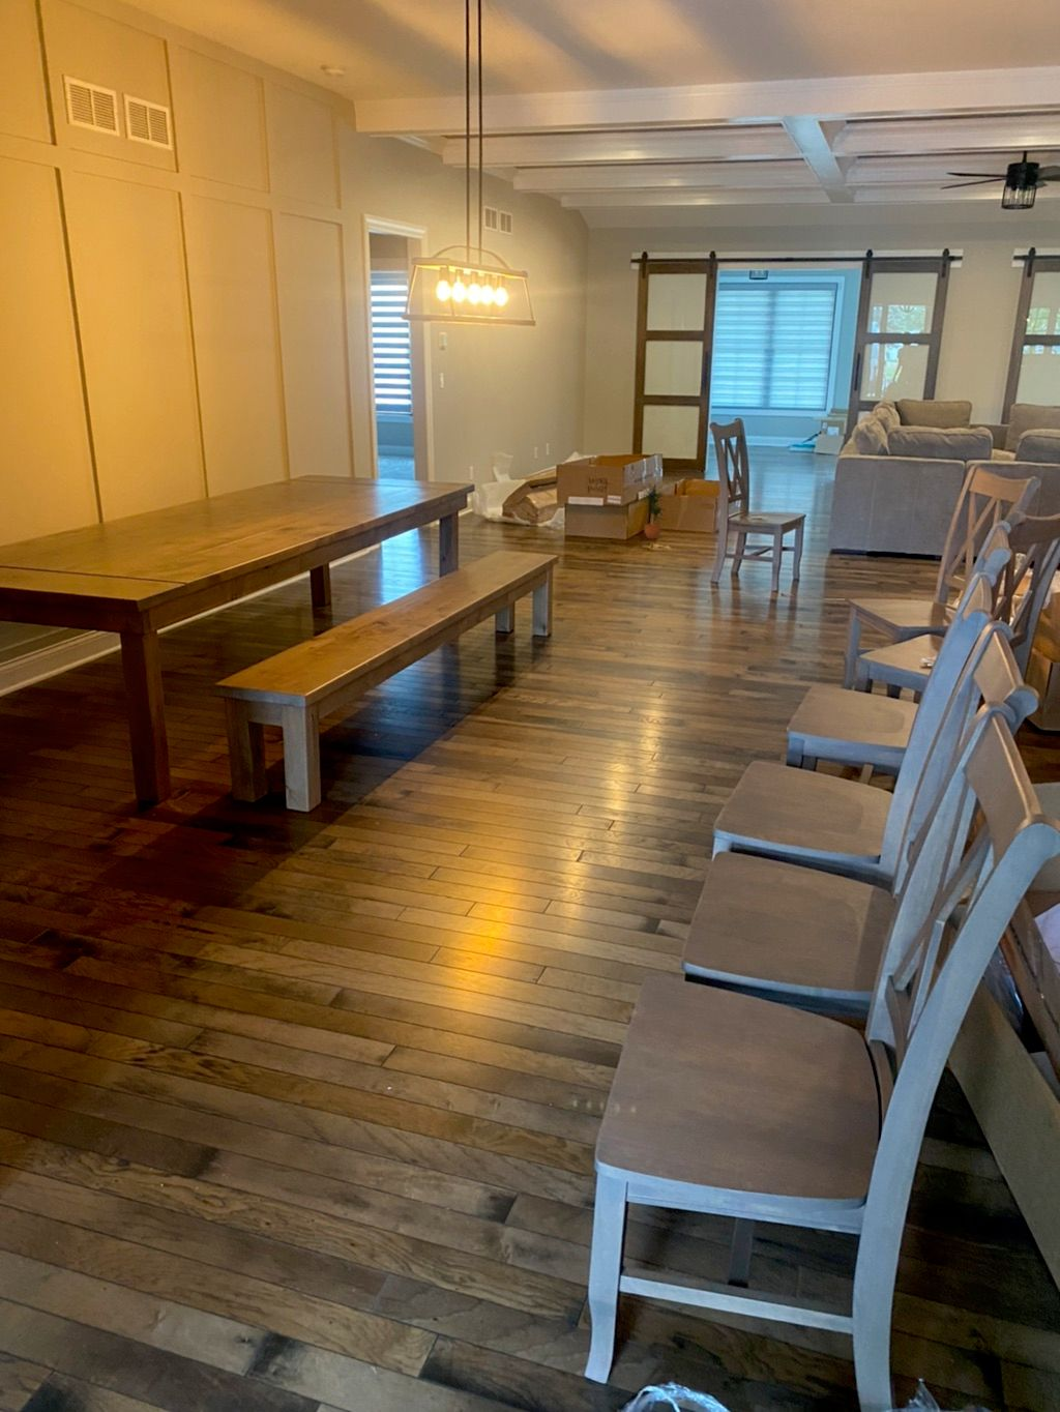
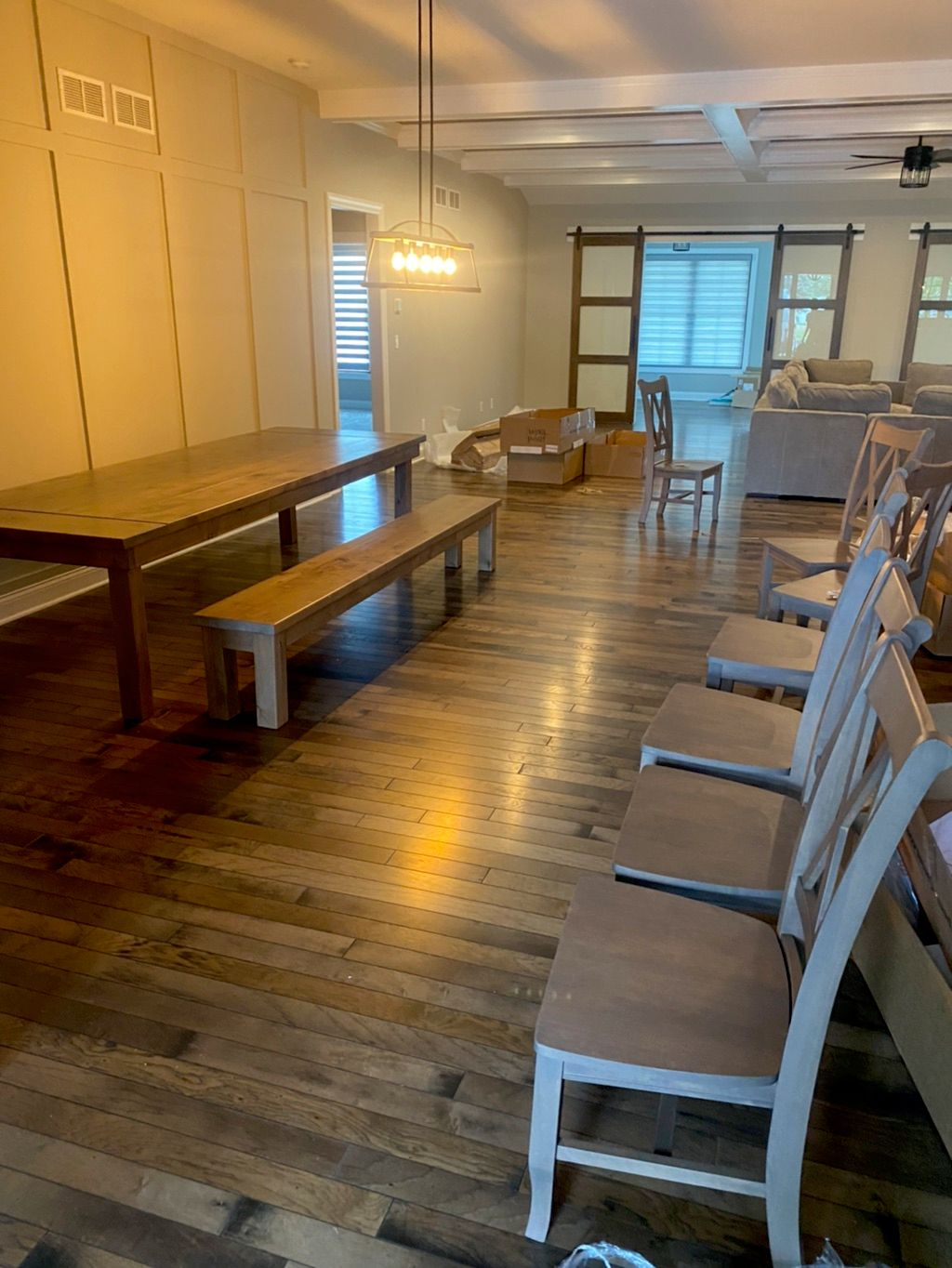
- potted plant [640,483,667,540]
